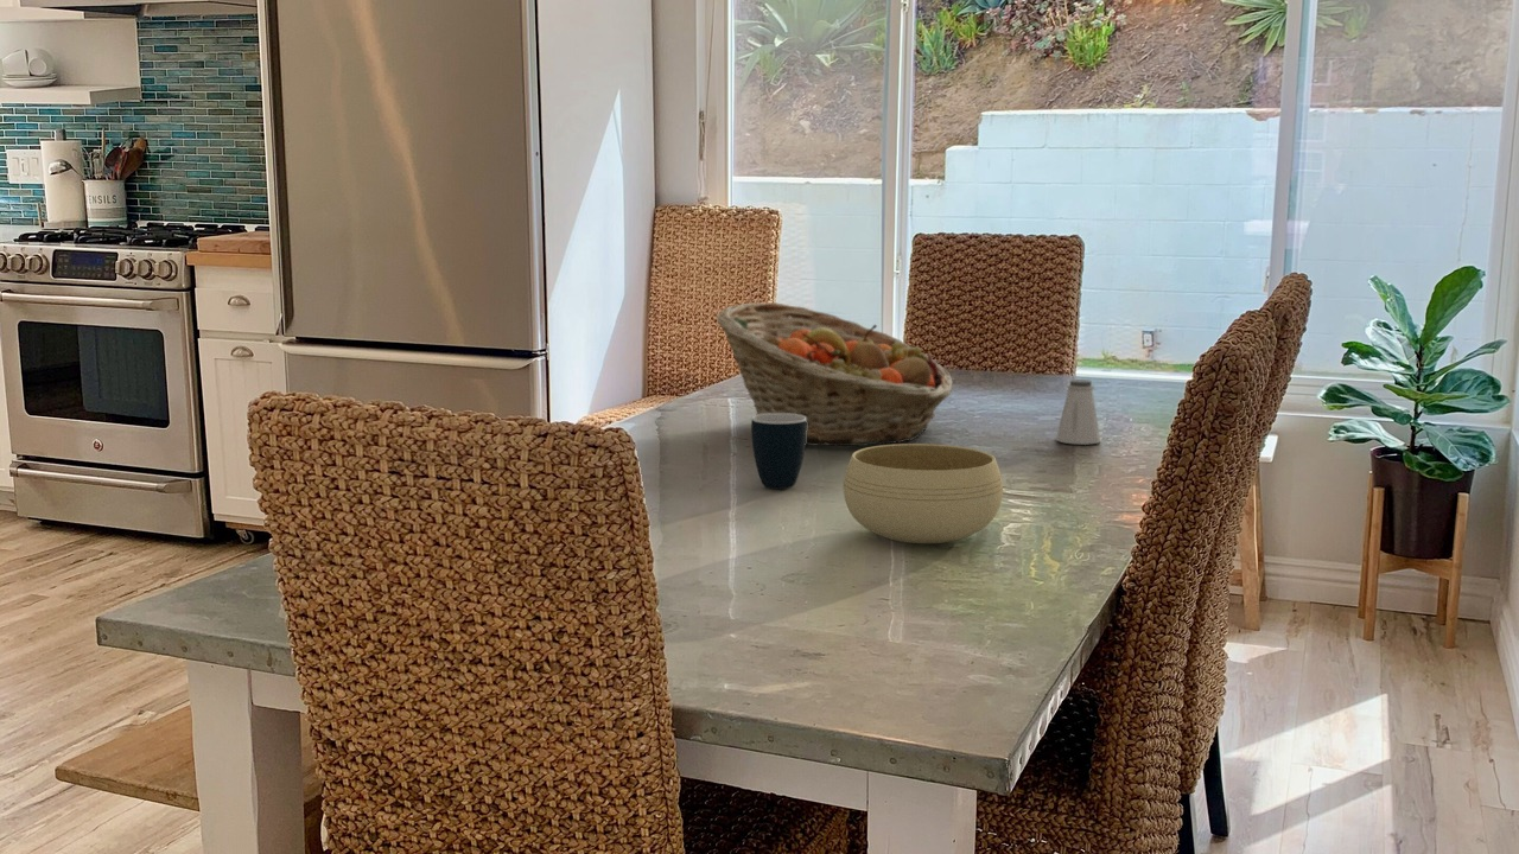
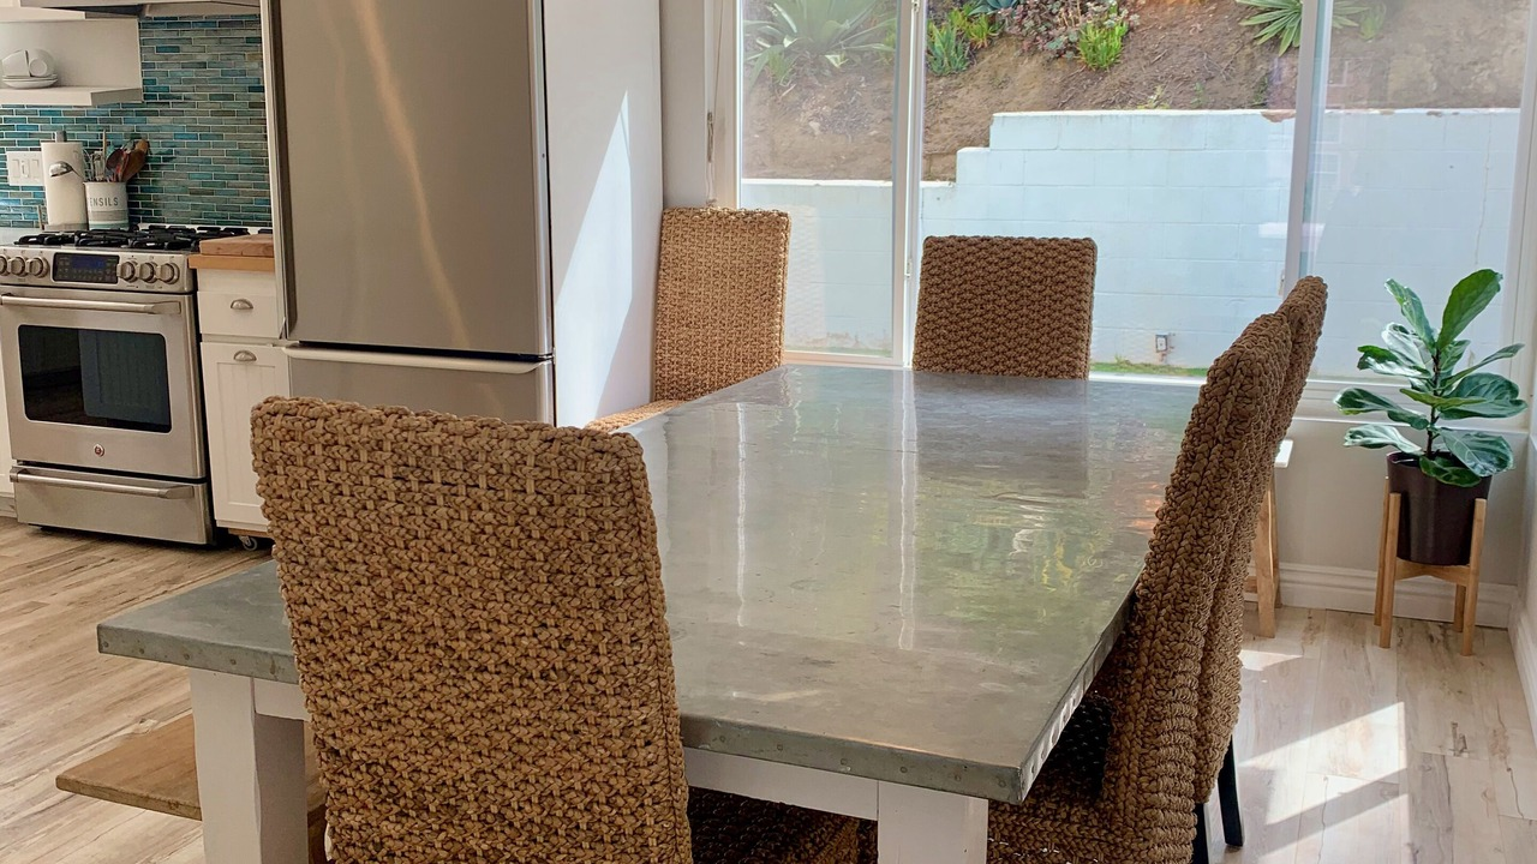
- bowl [843,442,1004,544]
- mug [750,414,807,490]
- saltshaker [1055,378,1101,446]
- fruit basket [716,301,954,447]
